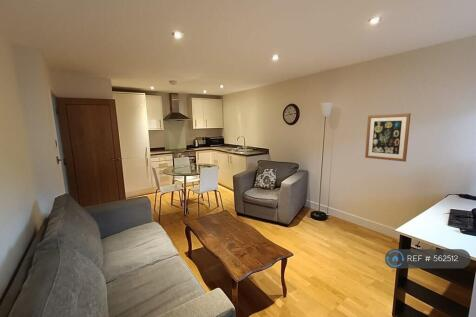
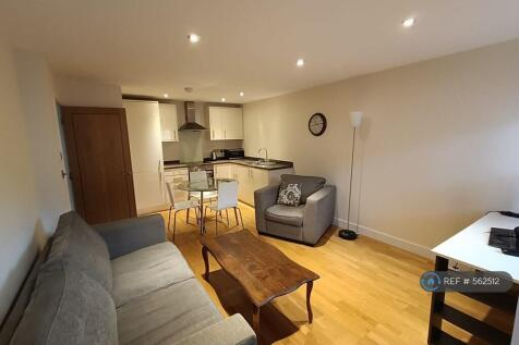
- wall art [364,112,412,163]
